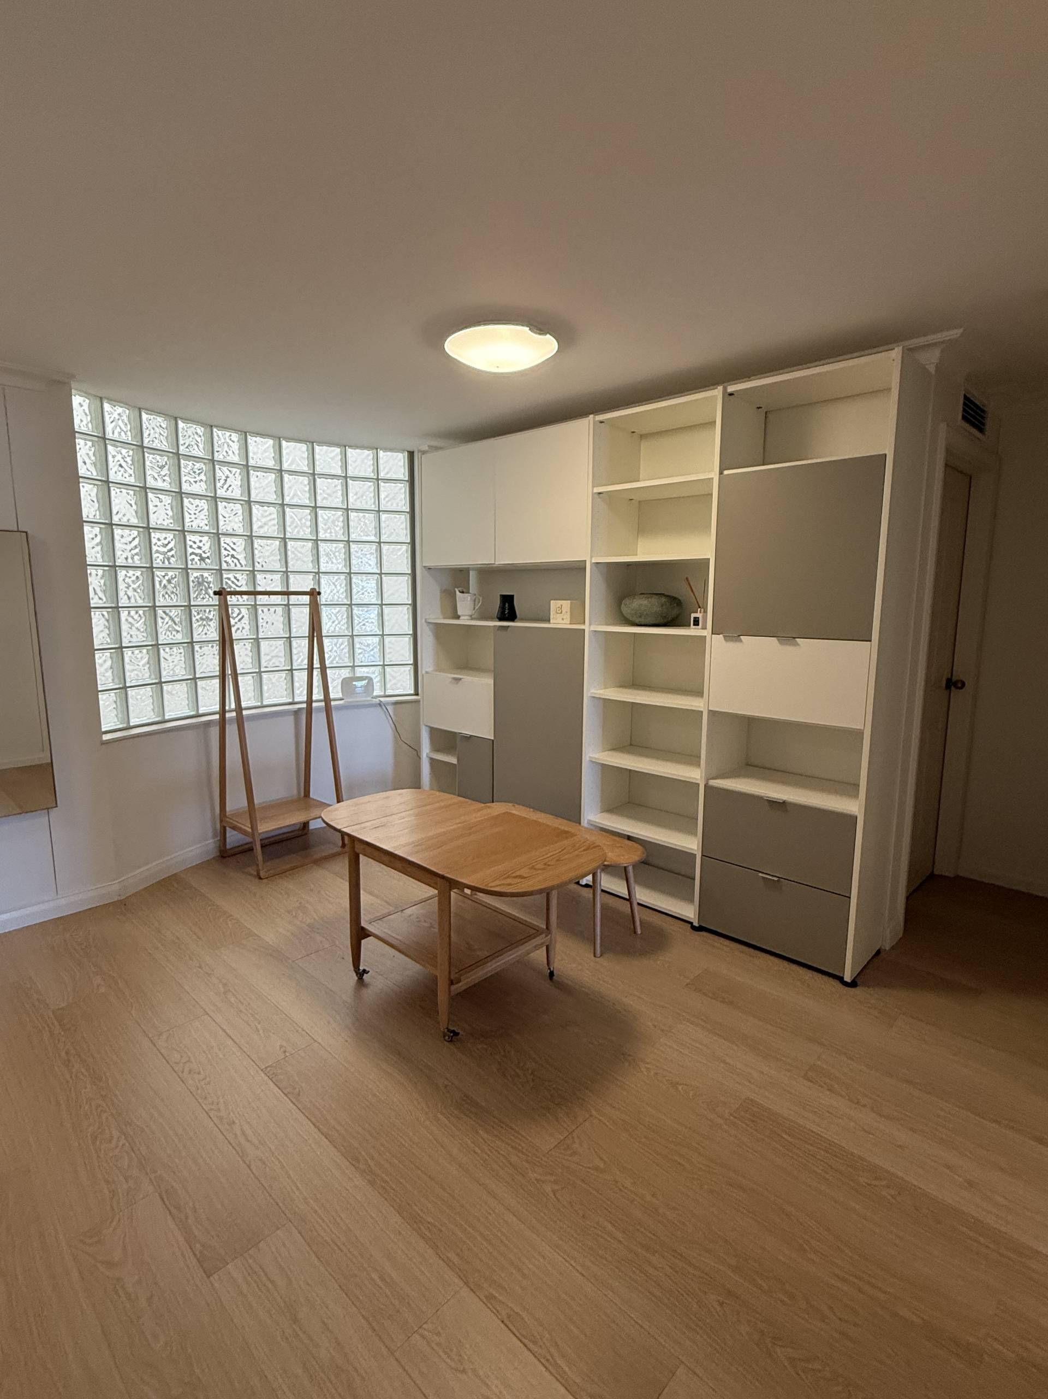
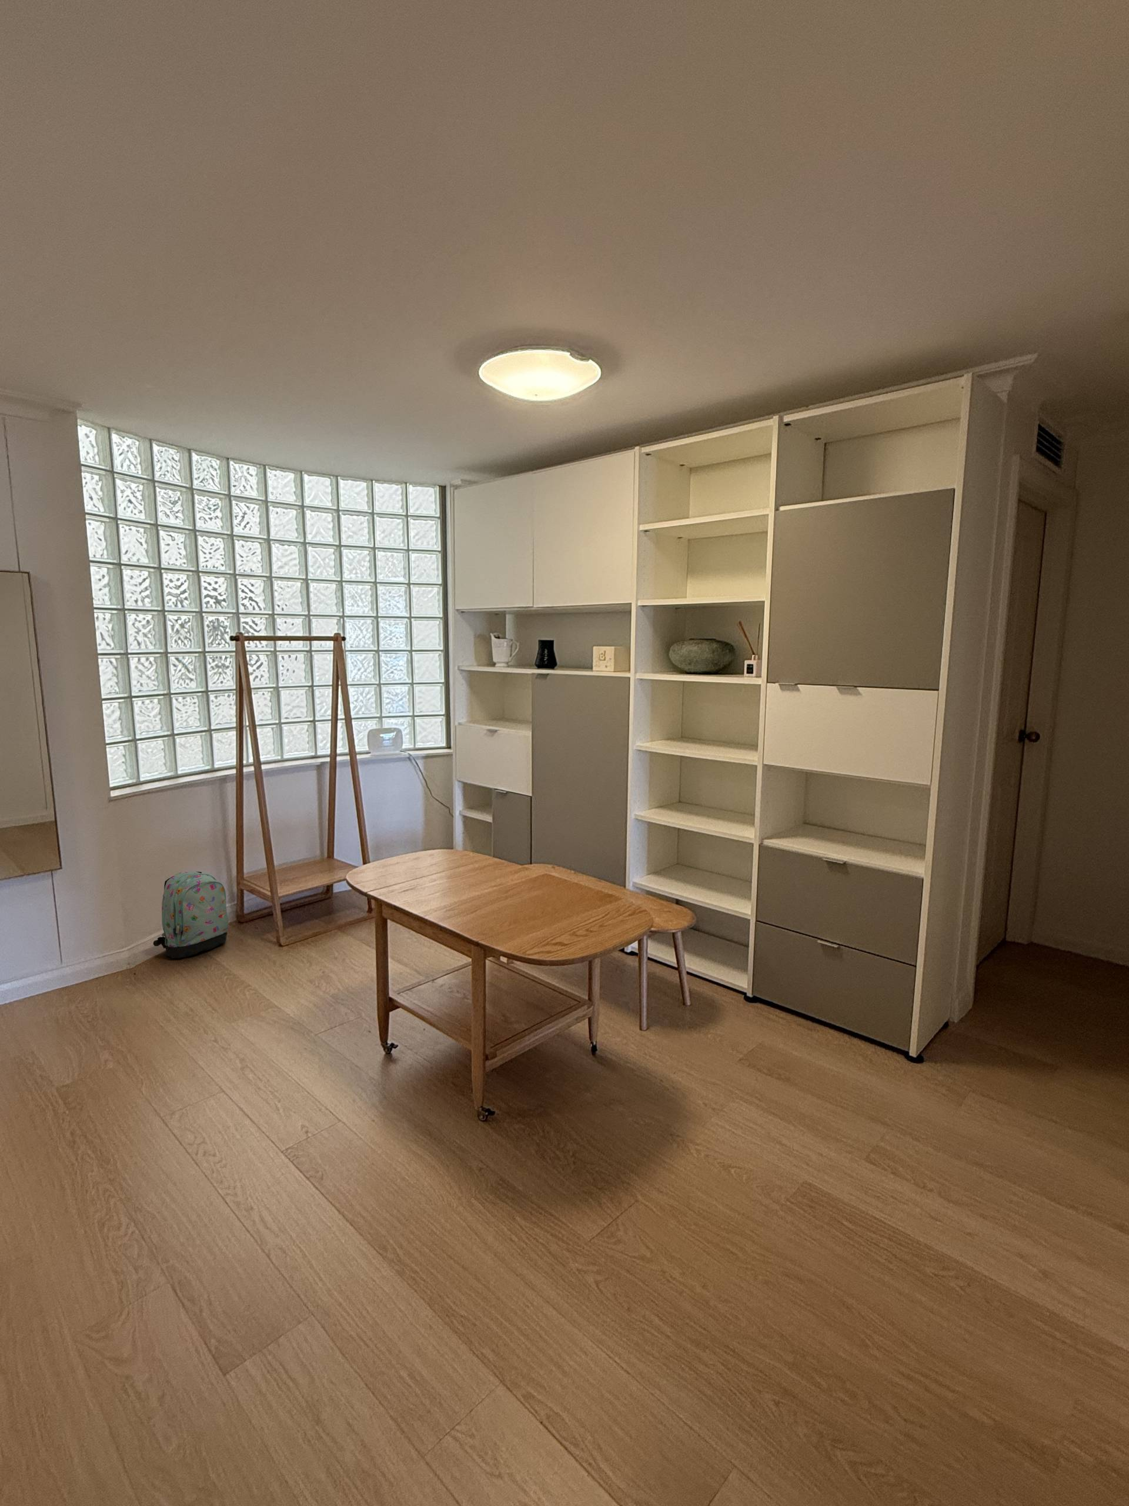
+ backpack [152,870,229,959]
